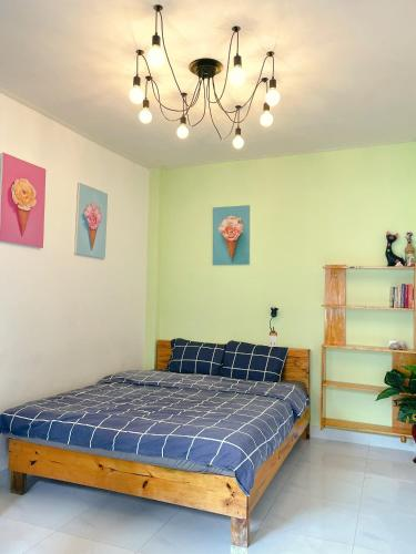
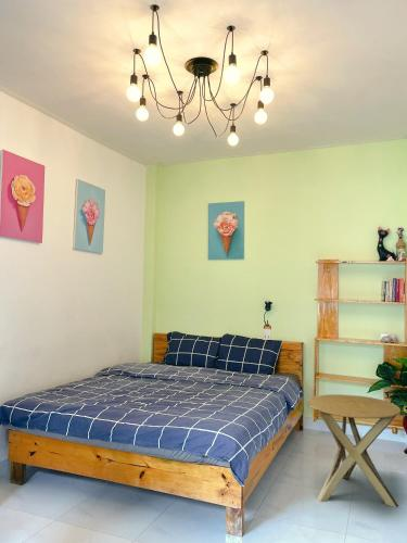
+ side table [306,393,402,508]
